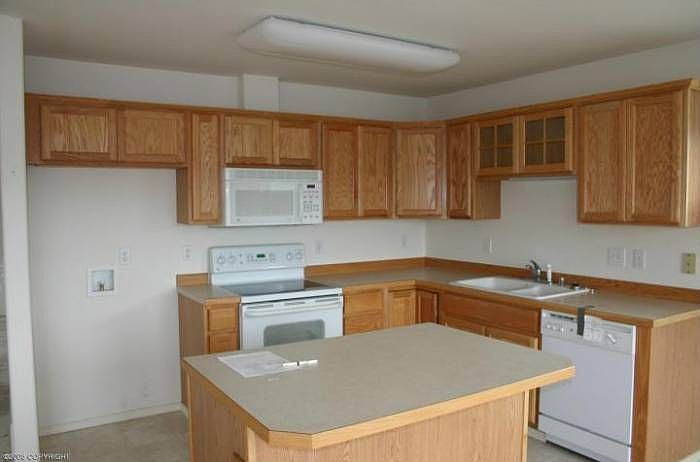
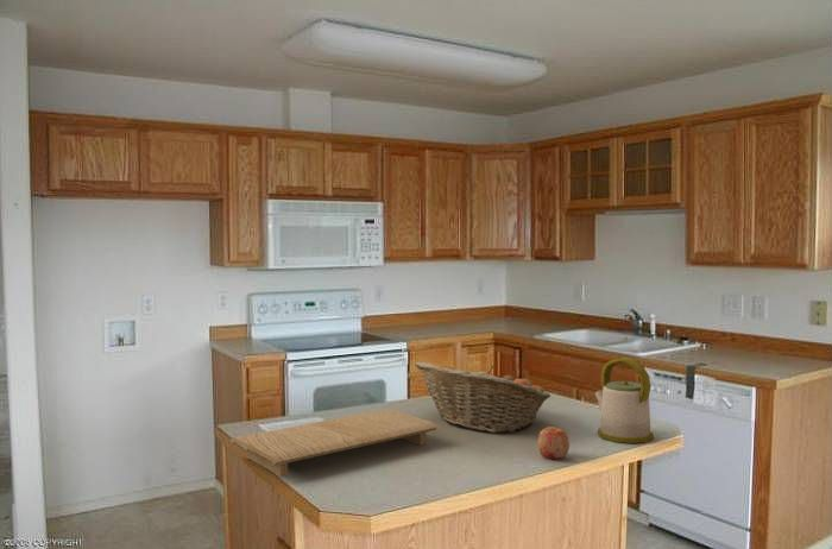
+ apple [536,425,571,460]
+ kettle [594,356,655,444]
+ cutting board [229,408,437,478]
+ fruit basket [414,360,551,434]
